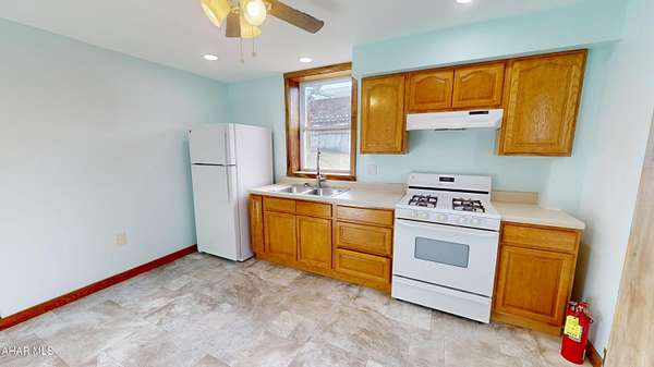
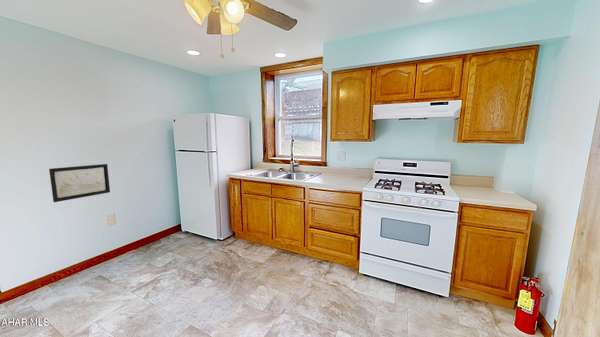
+ wall art [48,163,111,203]
